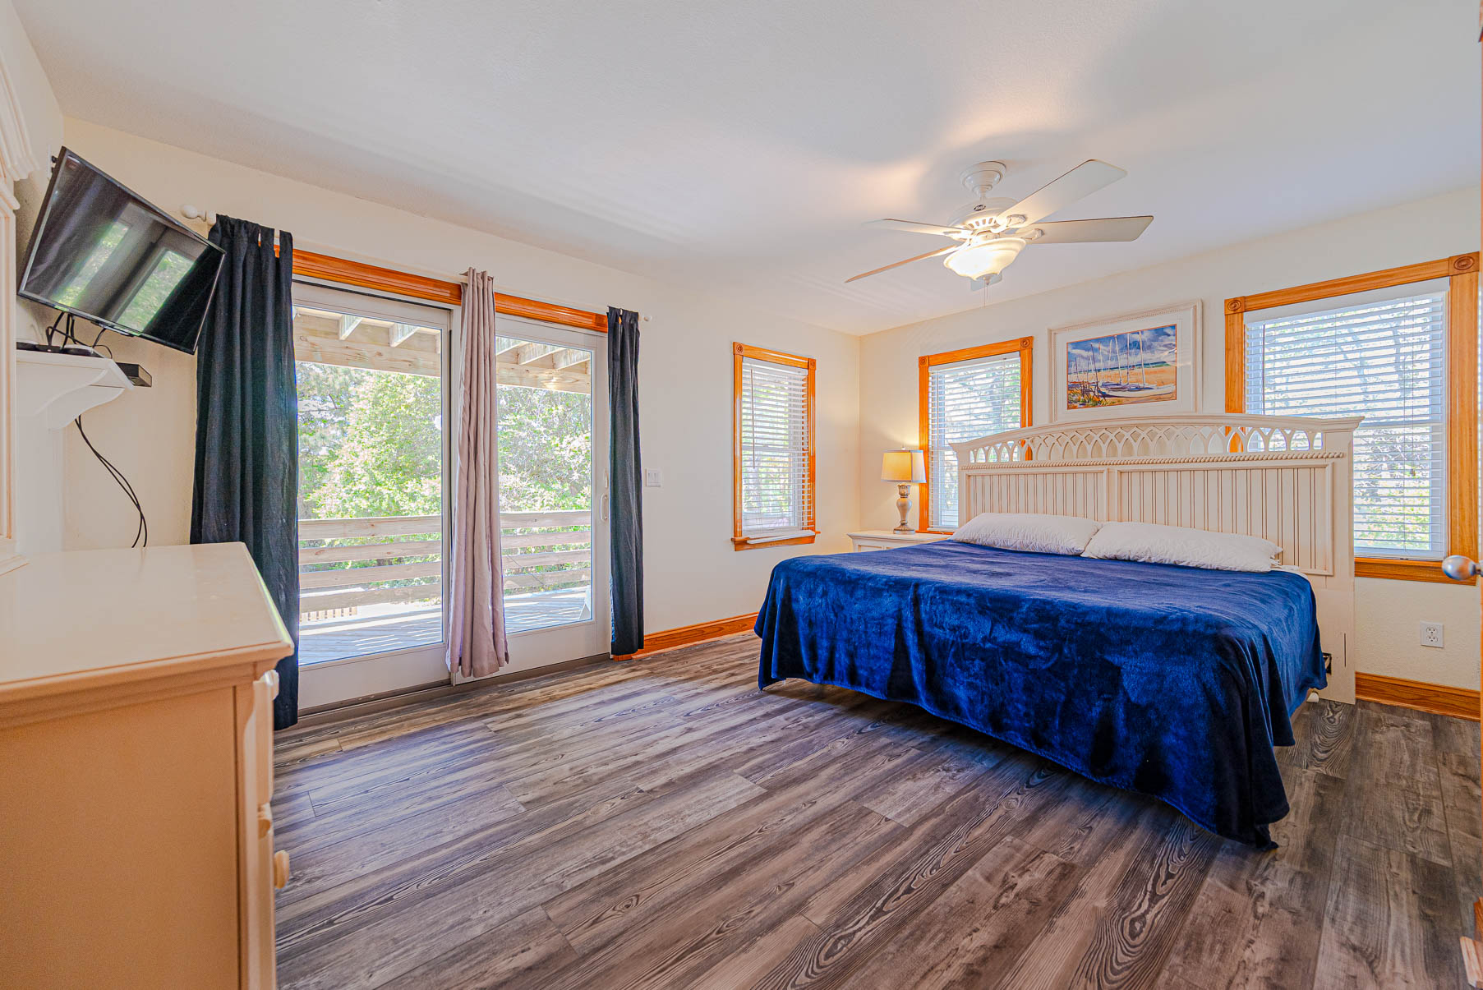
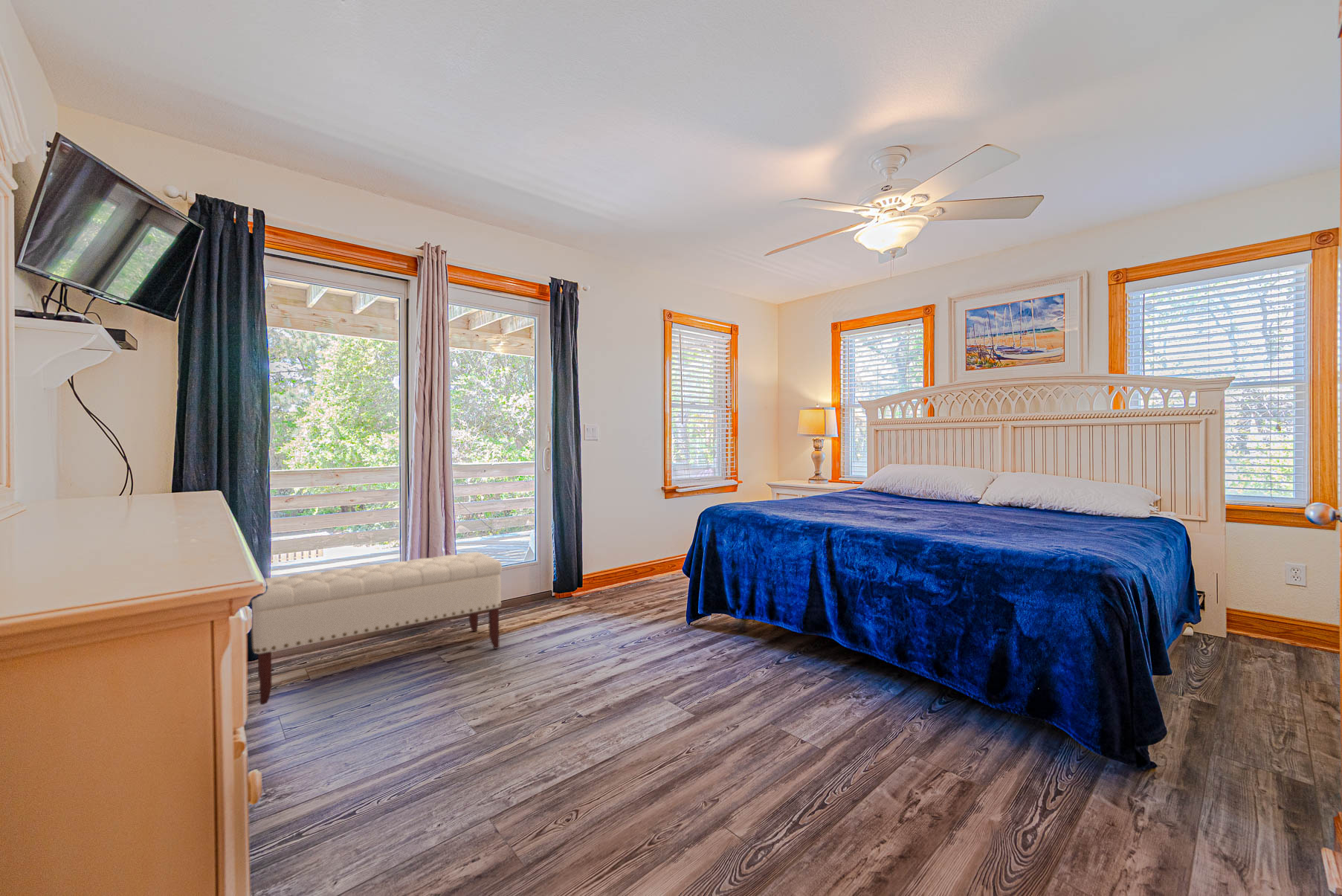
+ bench [251,551,503,706]
